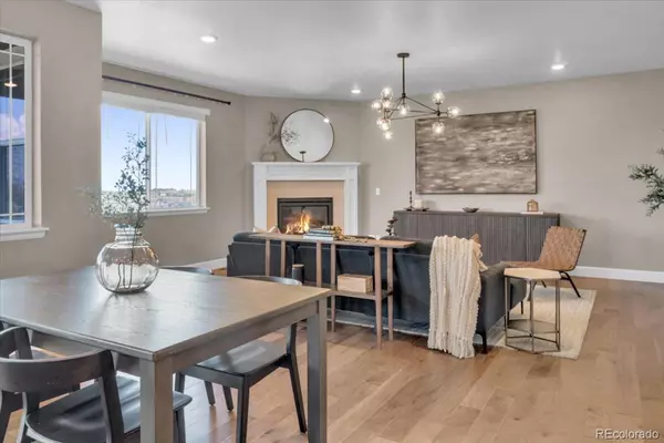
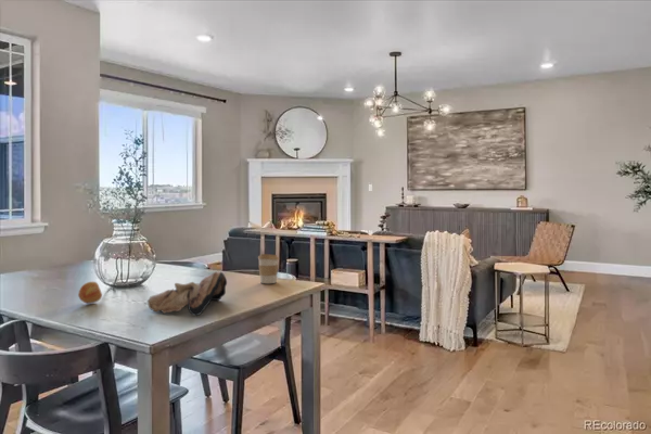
+ animal skull [146,270,228,317]
+ coffee cup [257,253,280,284]
+ fruit [77,281,103,304]
